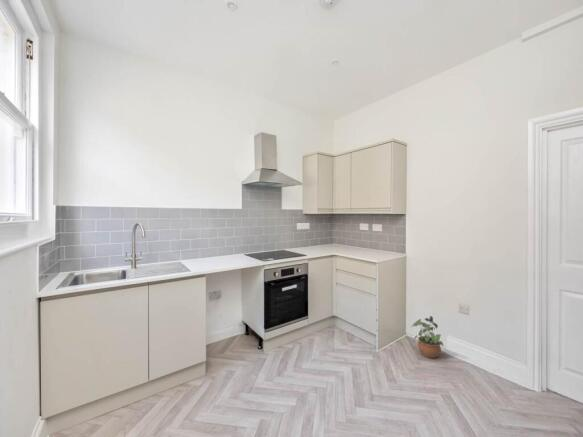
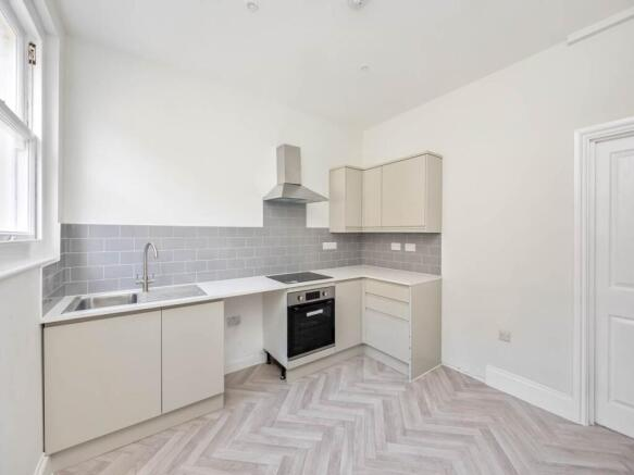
- potted plant [411,315,444,359]
